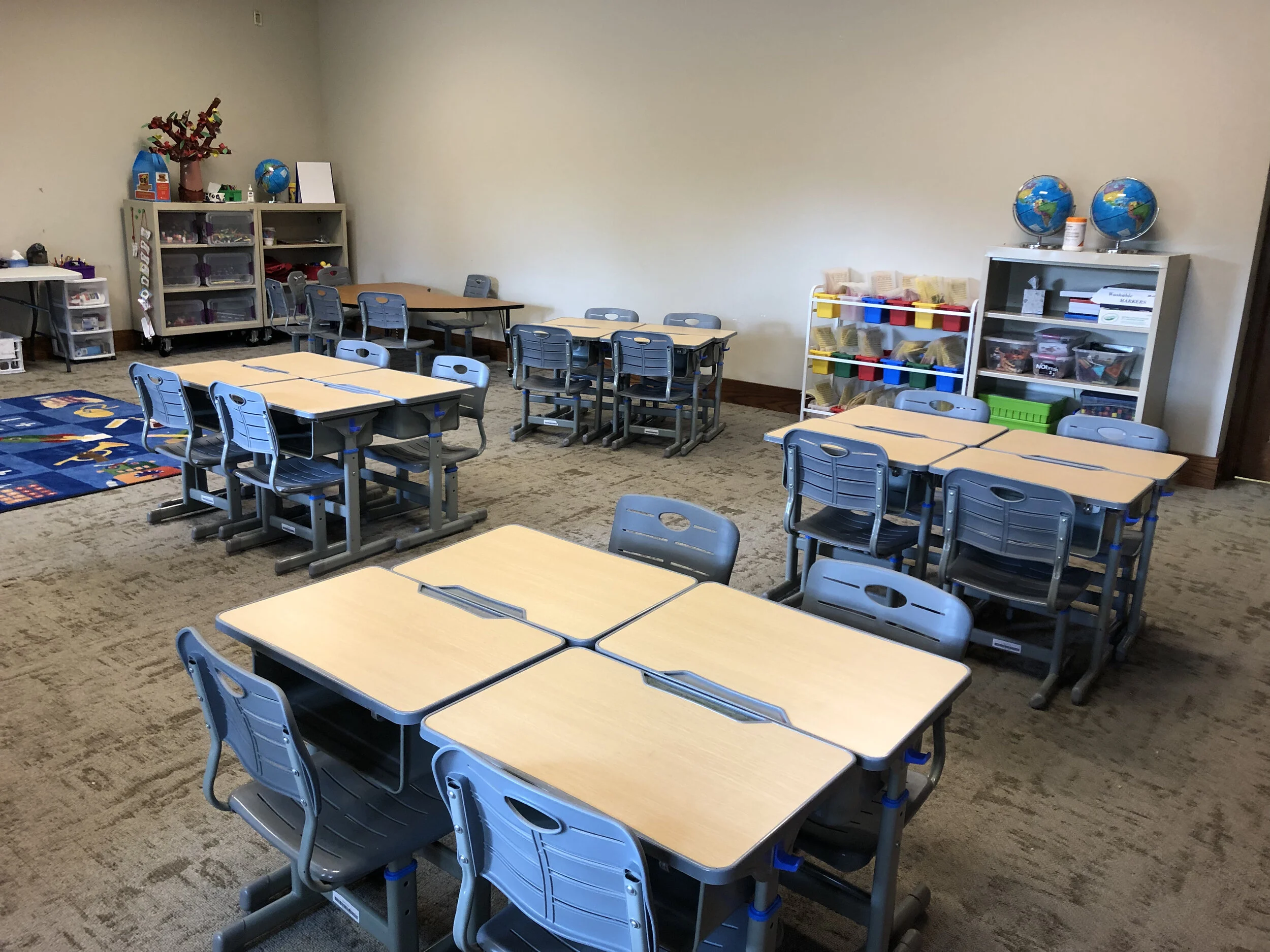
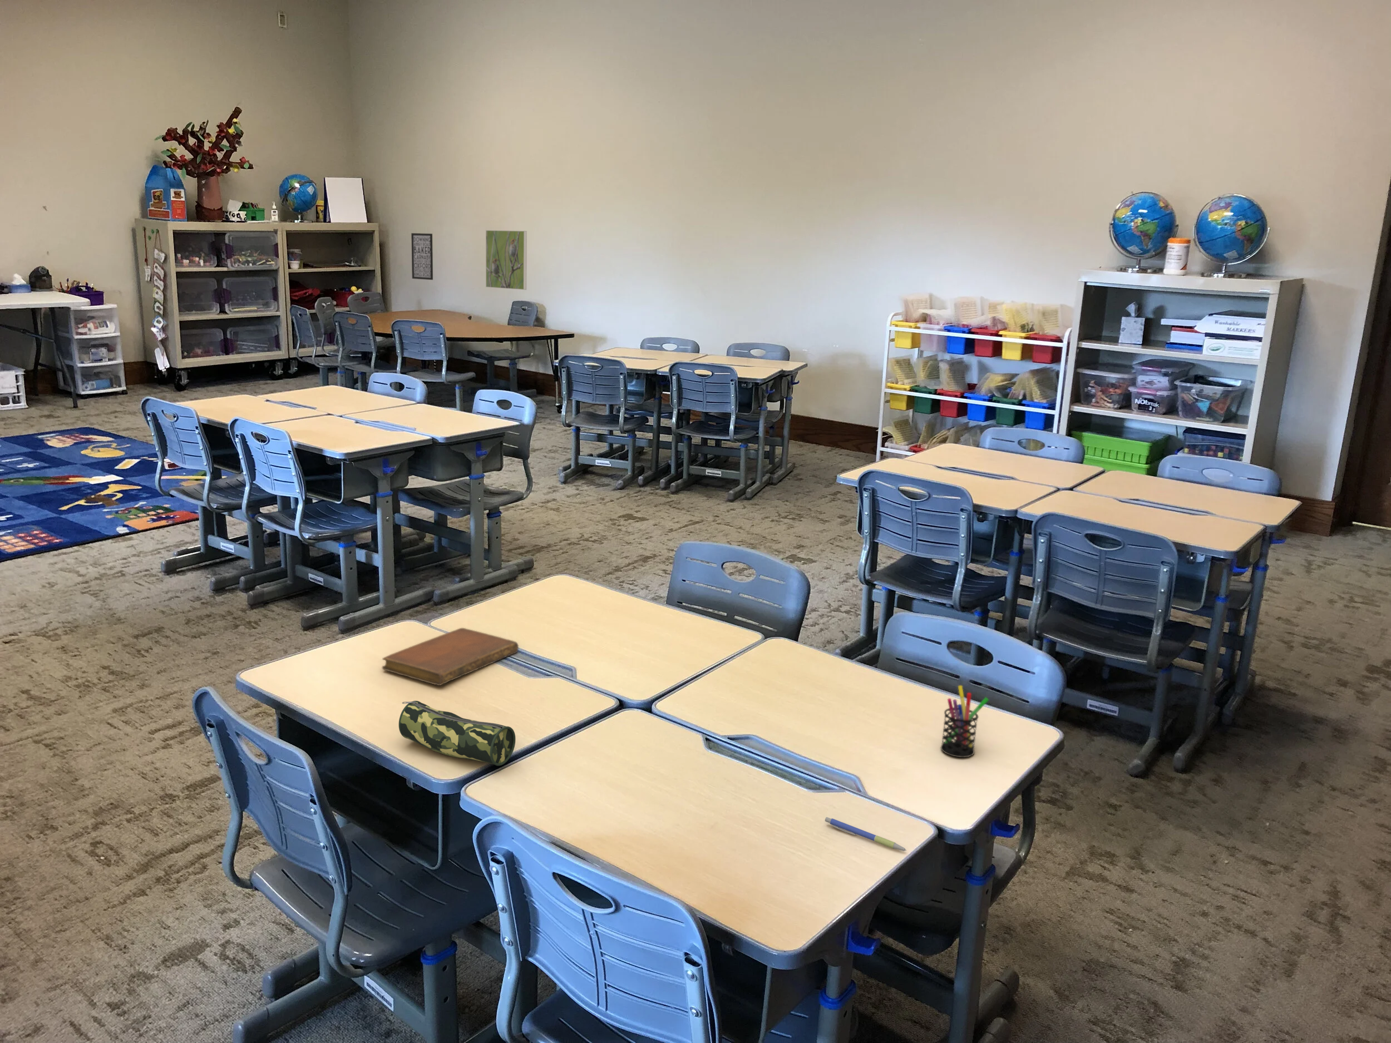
+ wall art [411,232,434,280]
+ pen [825,816,907,851]
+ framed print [485,230,528,290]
+ pen holder [941,685,989,758]
+ notebook [381,628,519,686]
+ pencil case [399,700,516,767]
